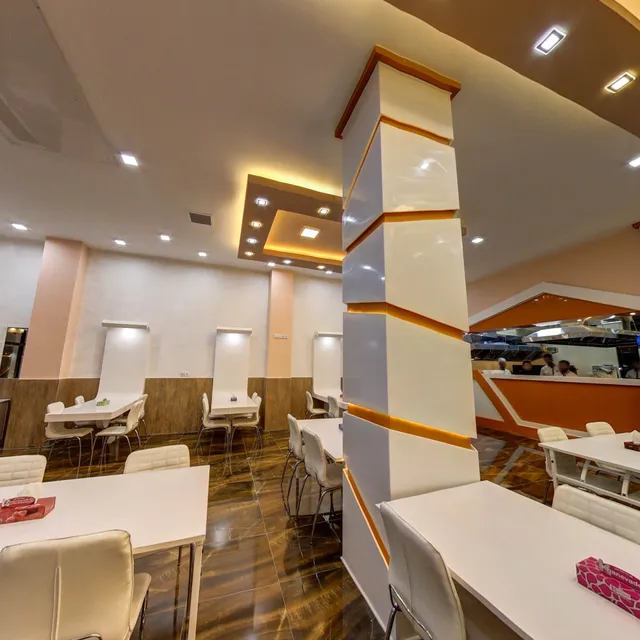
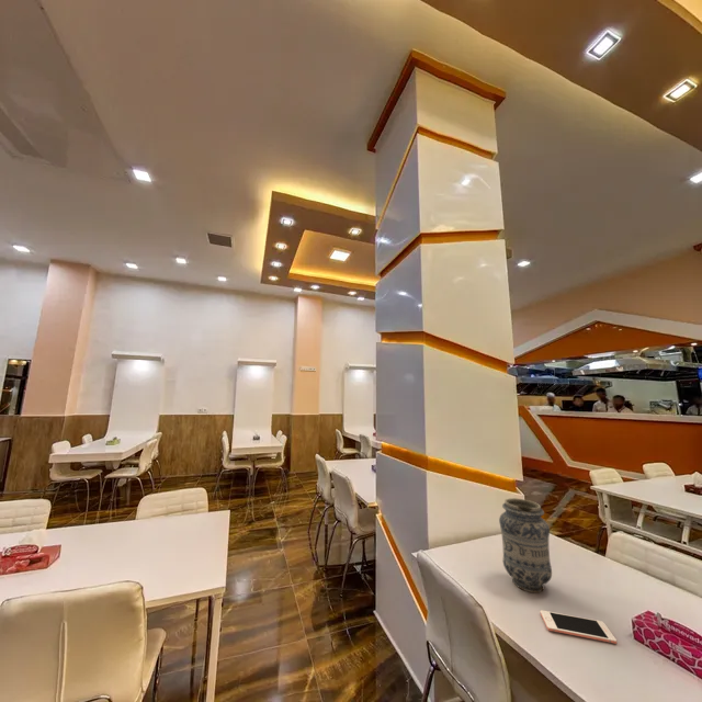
+ vase [498,497,553,593]
+ cell phone [540,609,618,645]
